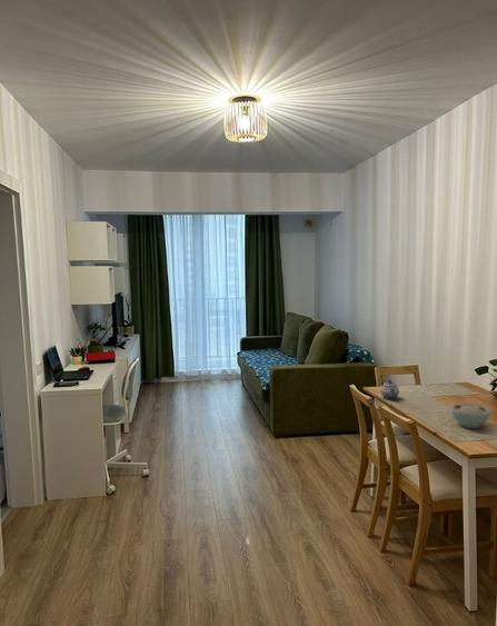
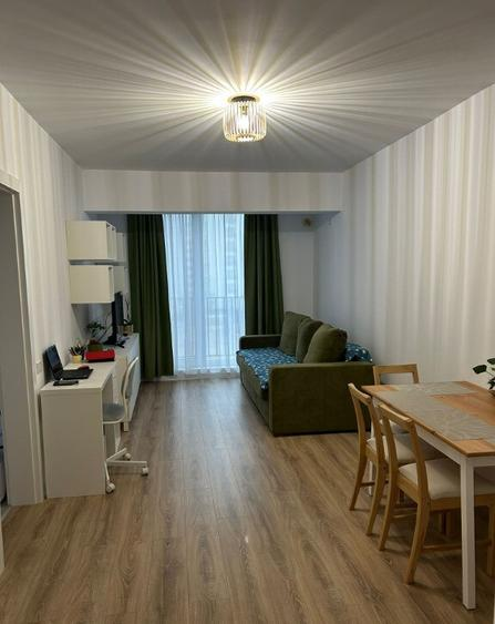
- teapot [379,379,400,400]
- bowl [450,403,491,429]
